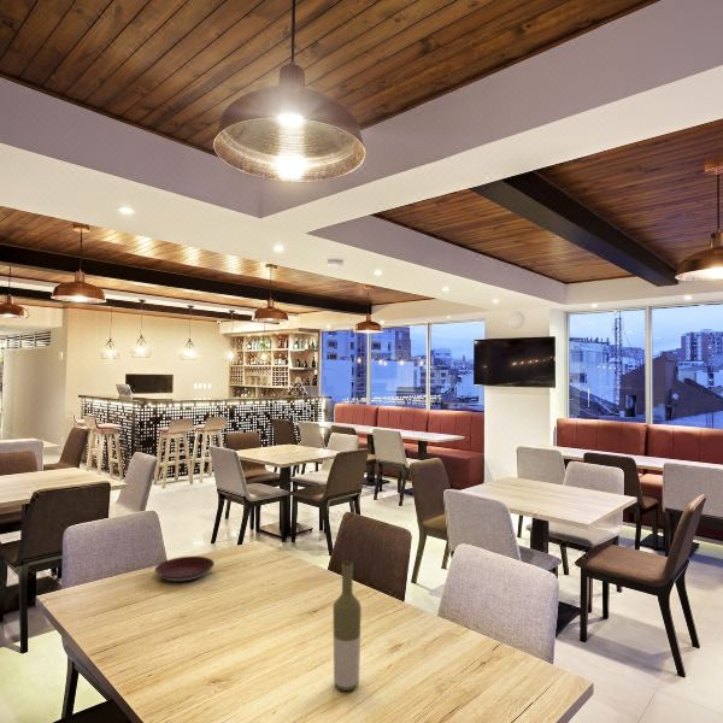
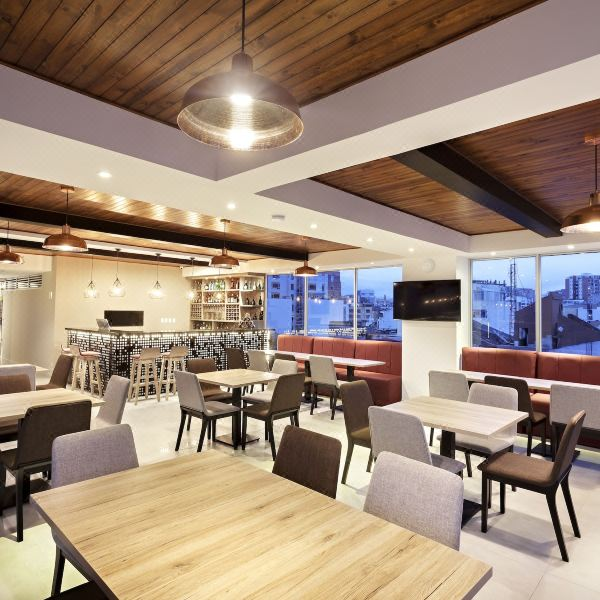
- plate [154,556,216,583]
- bottle [333,560,363,692]
